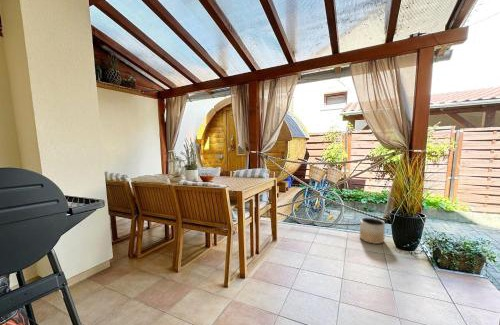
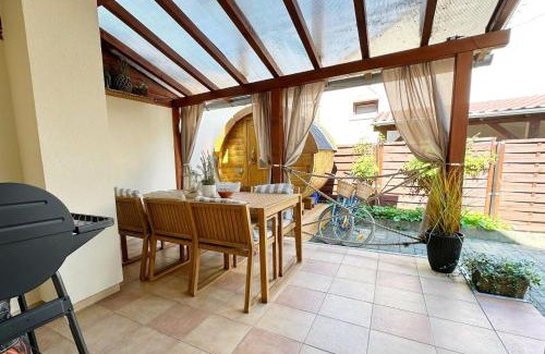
- planter [359,217,386,245]
